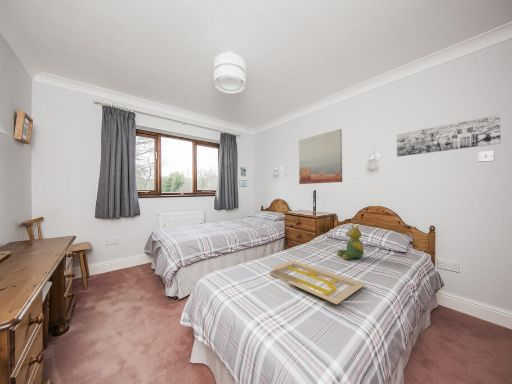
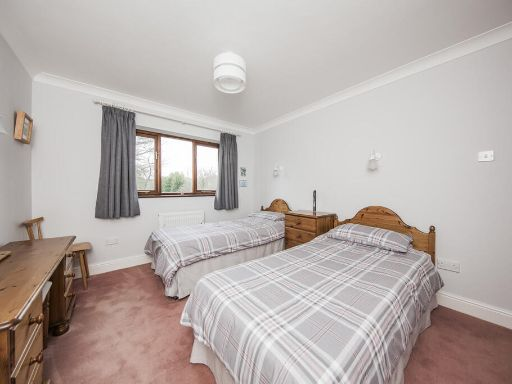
- wall art [396,113,502,158]
- wall art [298,128,343,185]
- teddy bear [336,223,365,260]
- serving tray [269,260,366,305]
